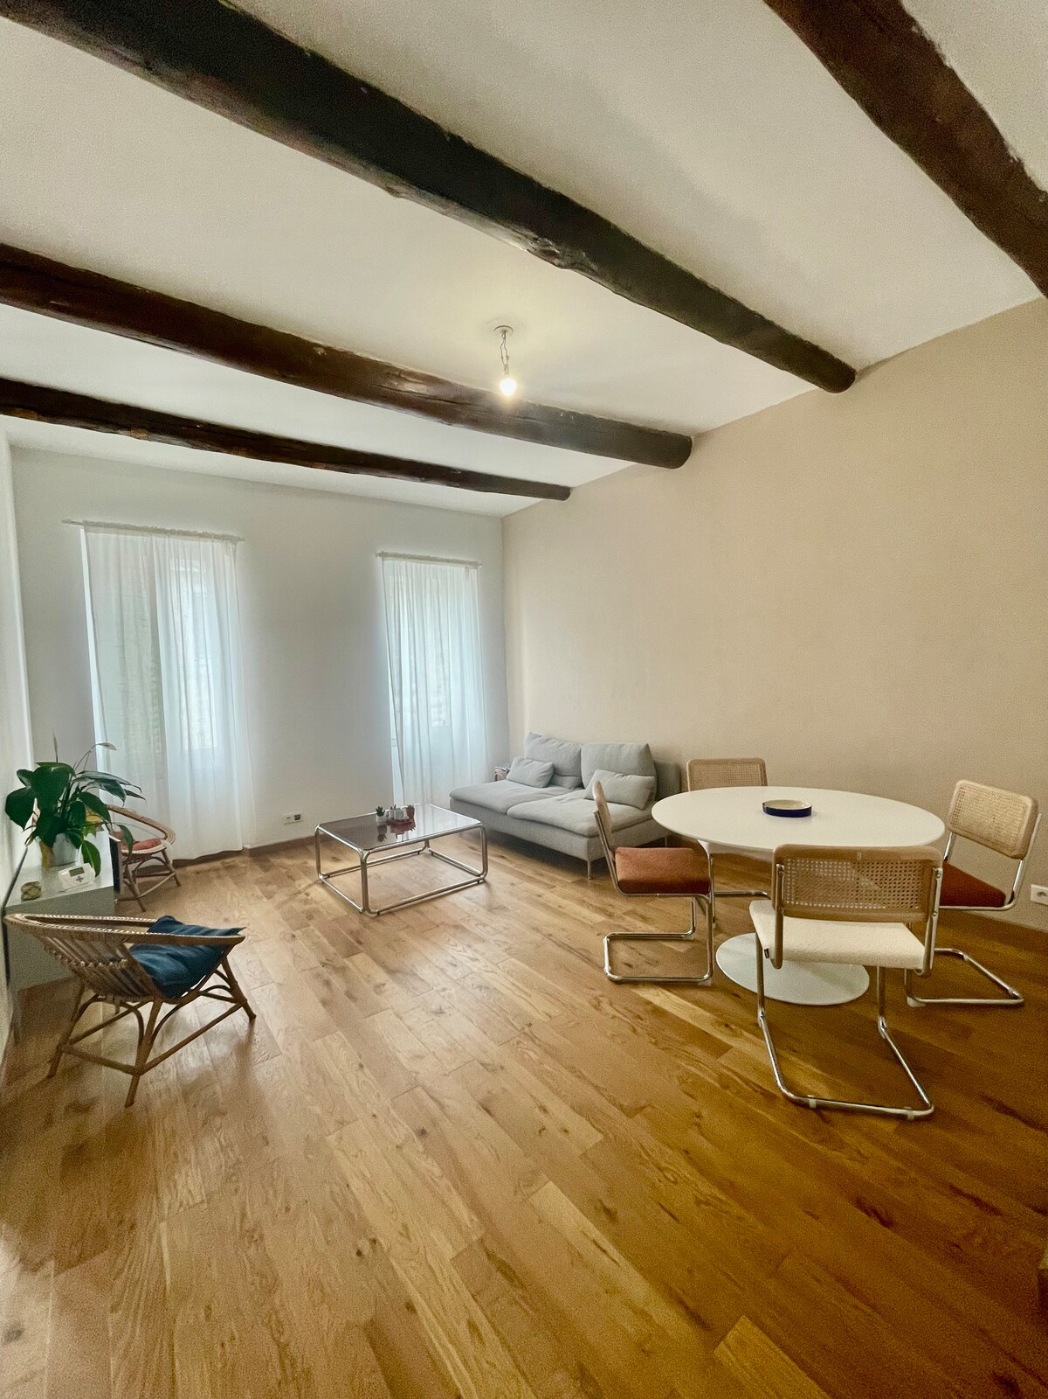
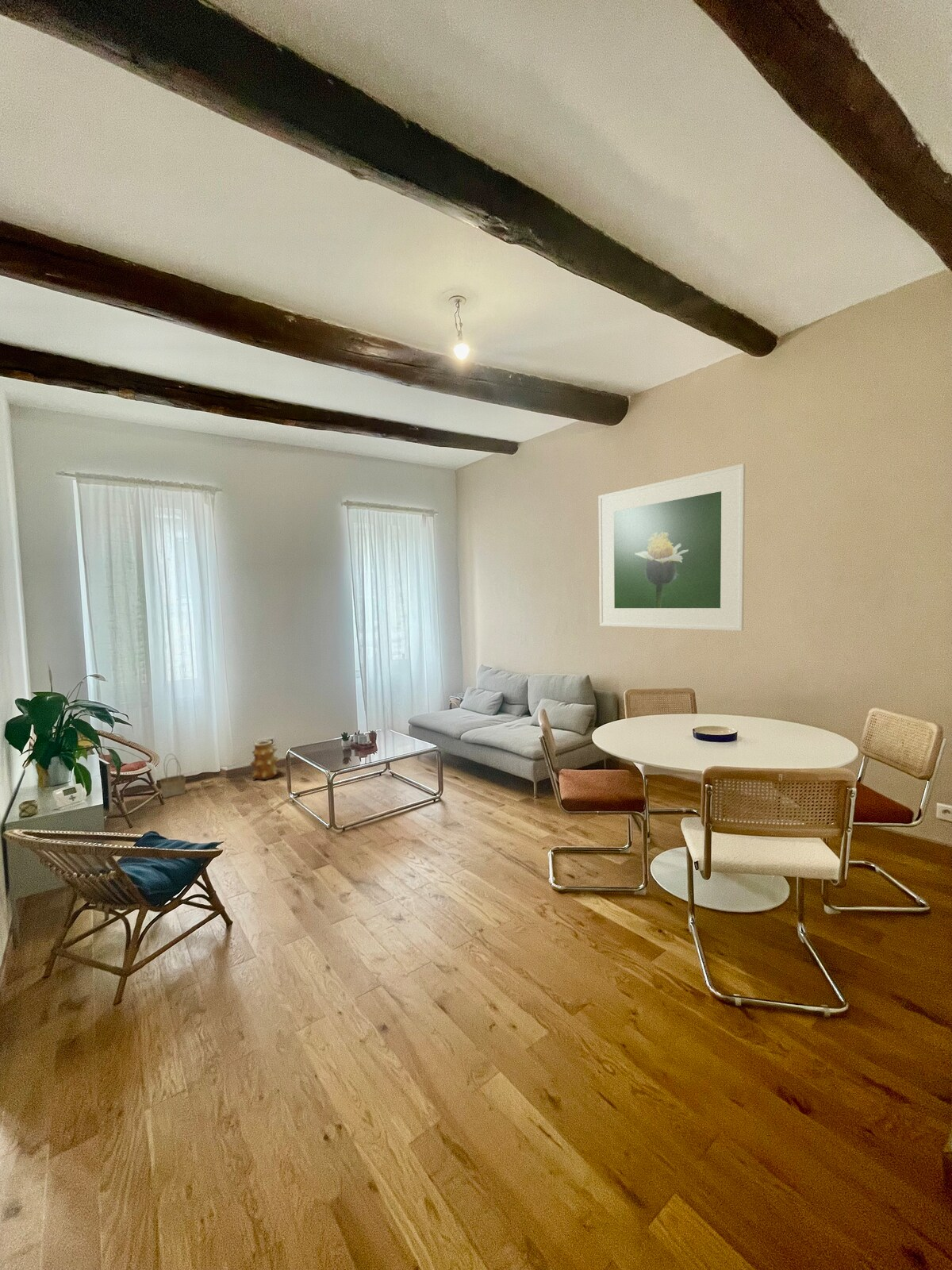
+ basket [159,752,186,799]
+ vase [249,740,281,780]
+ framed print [598,463,747,632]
